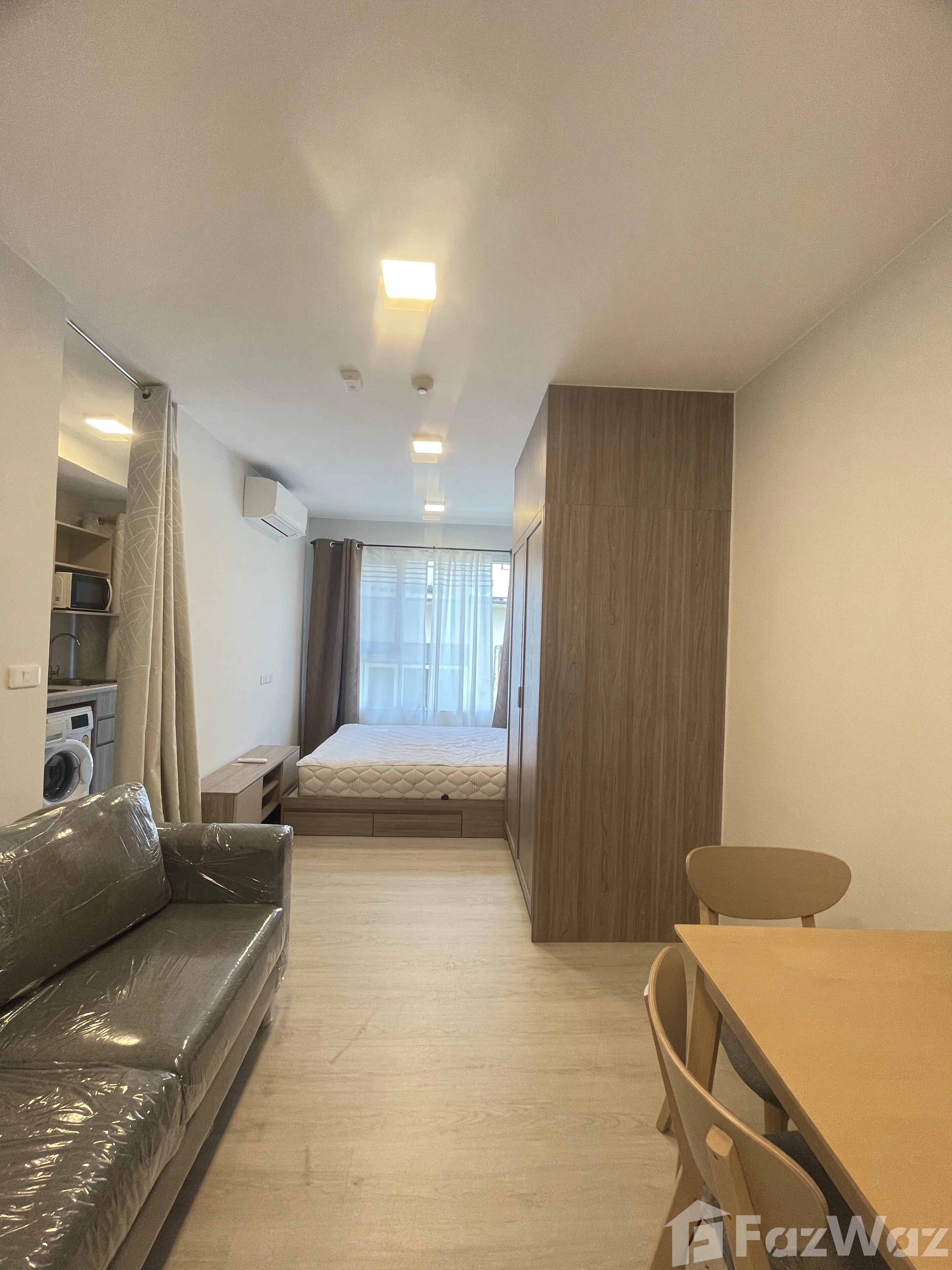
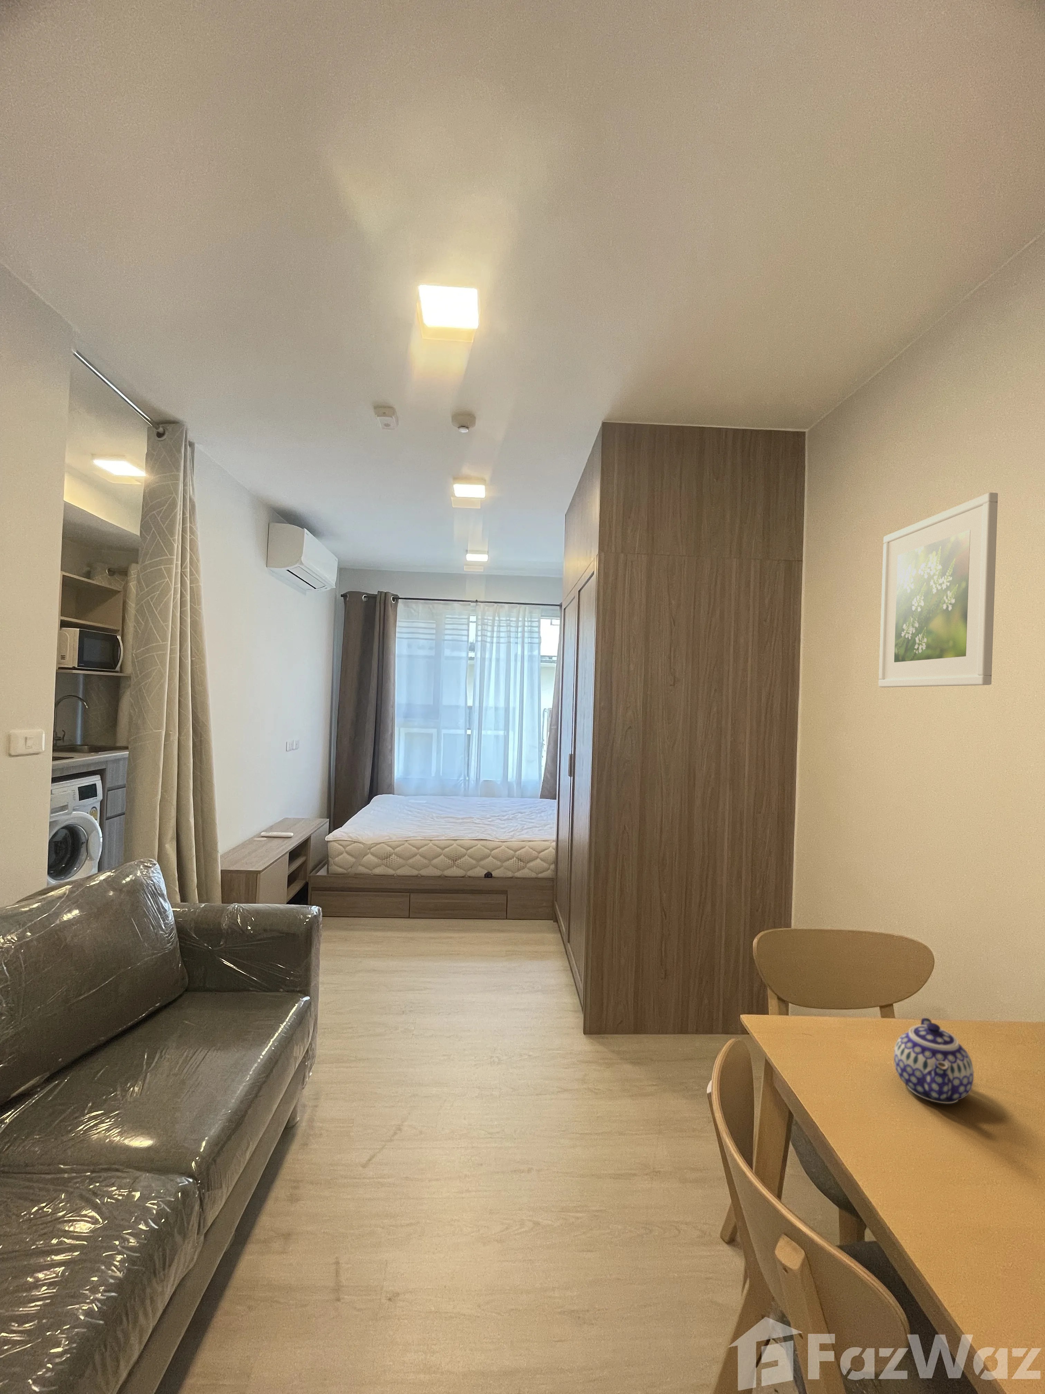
+ teapot [894,1018,974,1104]
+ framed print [878,492,999,687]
